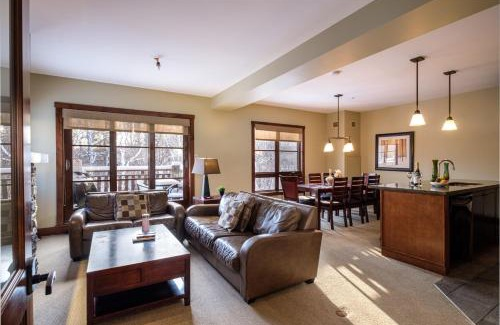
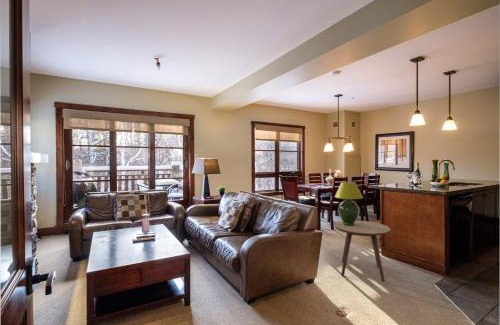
+ side table [333,220,391,282]
+ table lamp [334,181,364,226]
